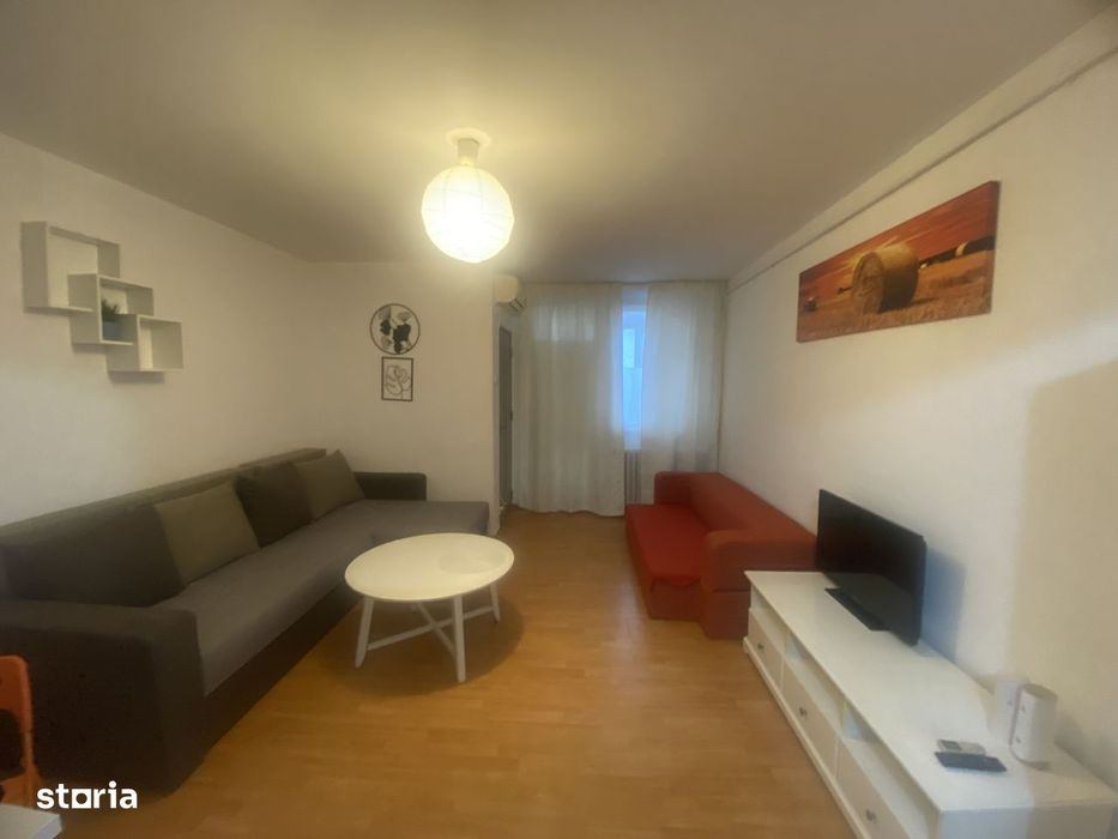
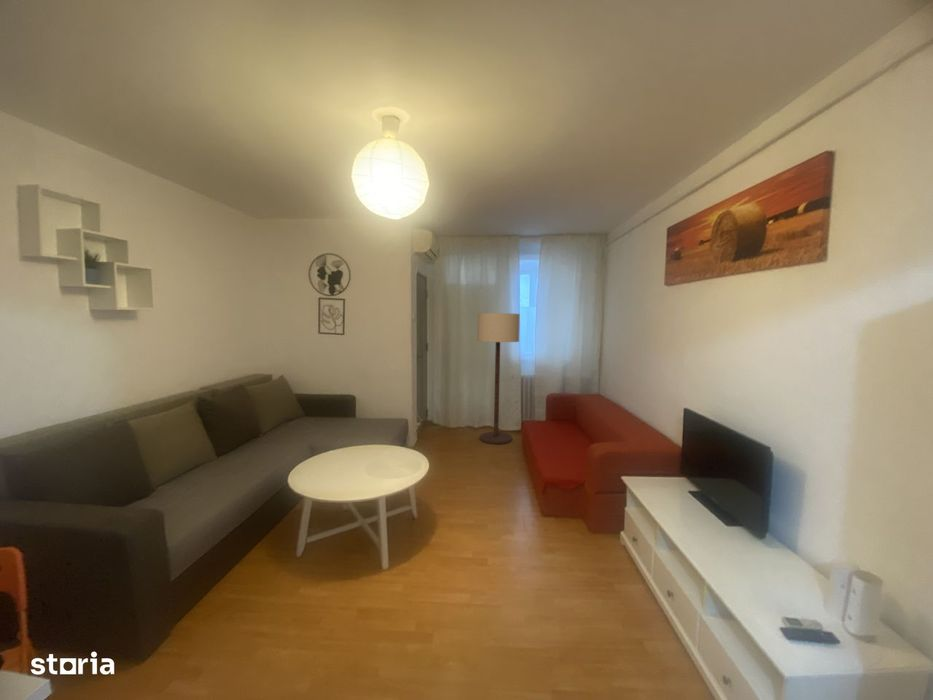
+ floor lamp [476,312,521,445]
